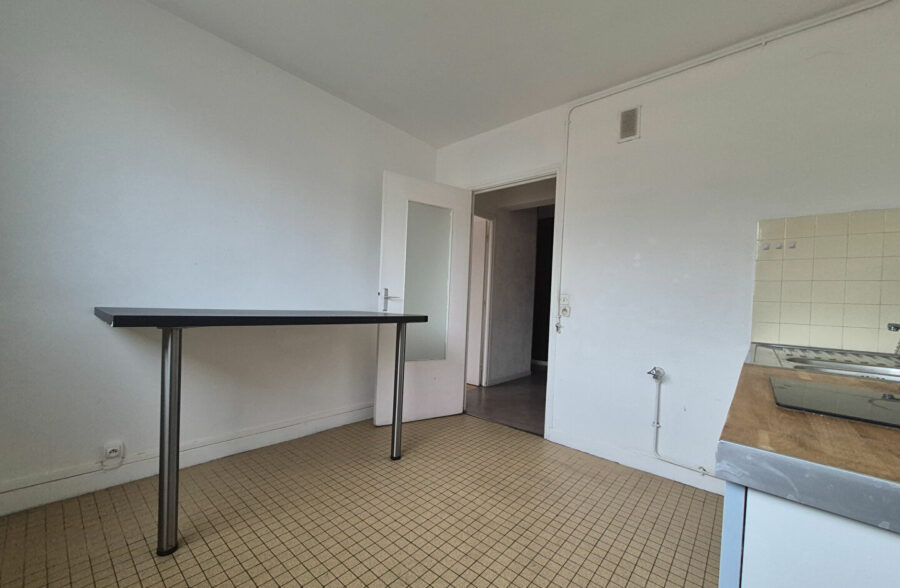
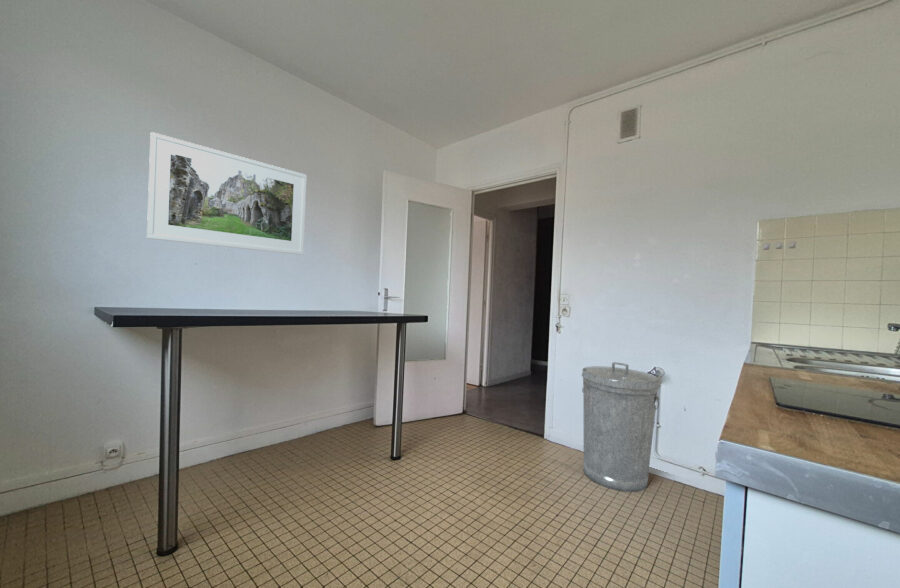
+ trash can [581,361,661,493]
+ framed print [146,131,307,256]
